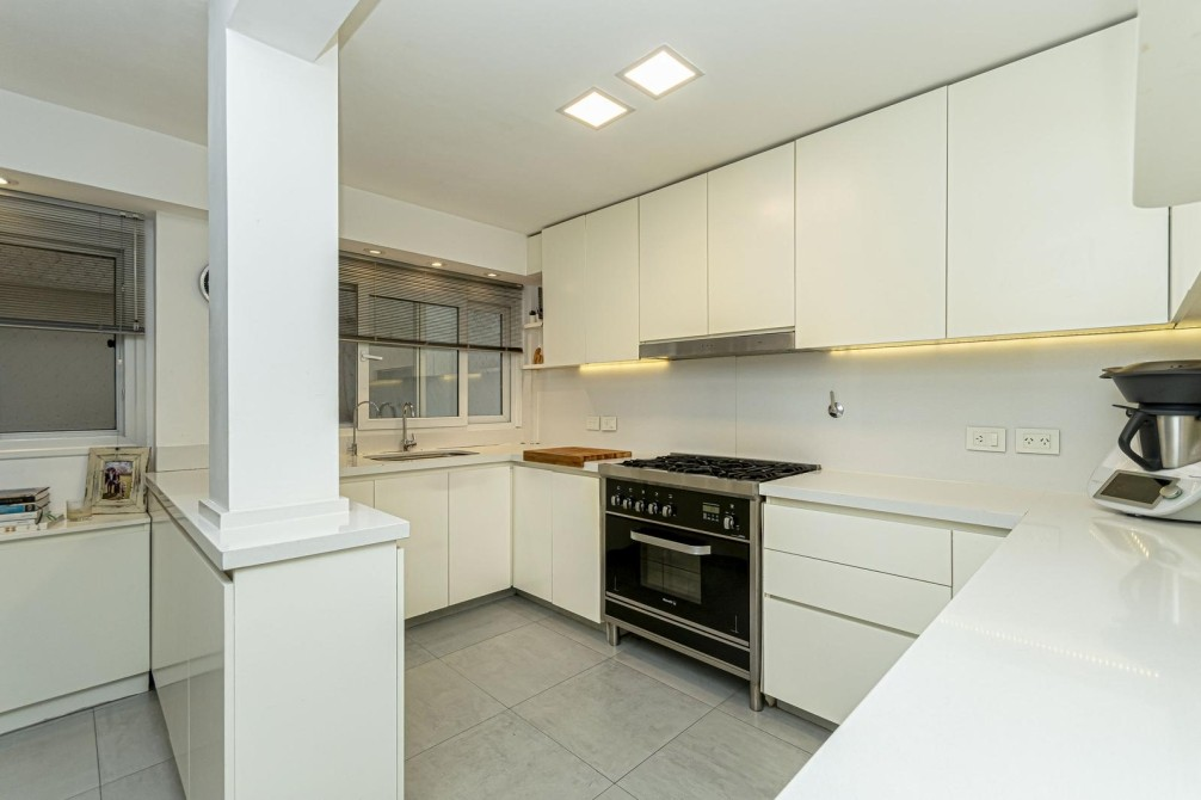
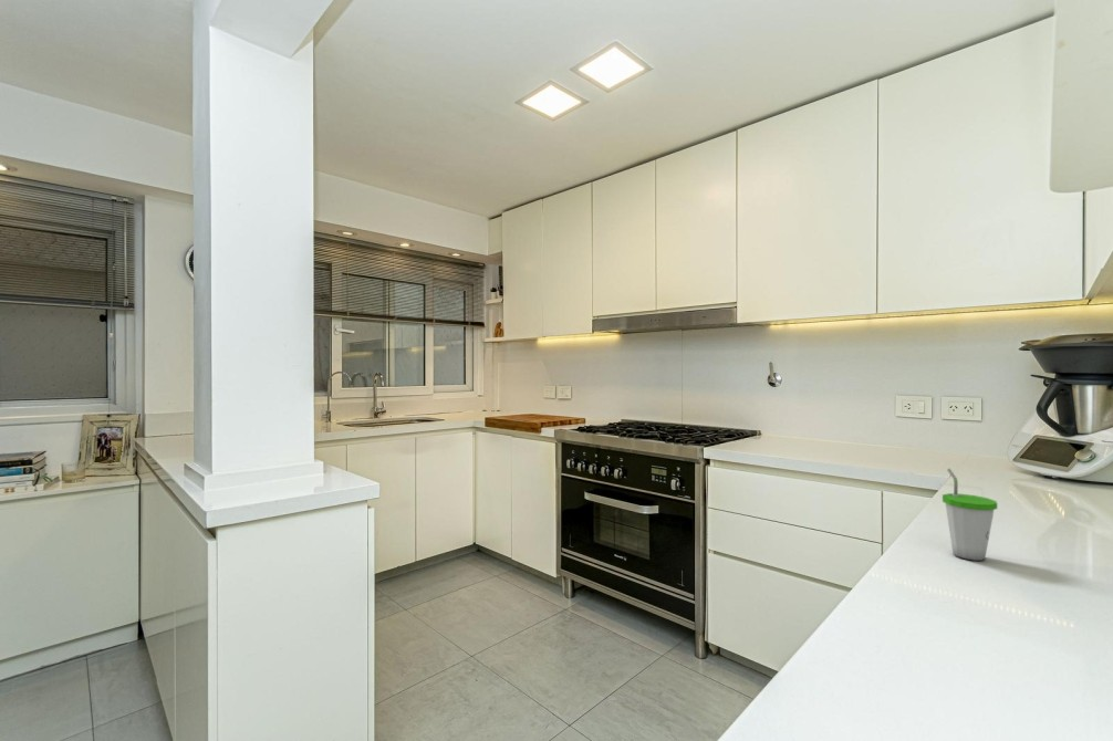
+ cup [942,468,998,562]
